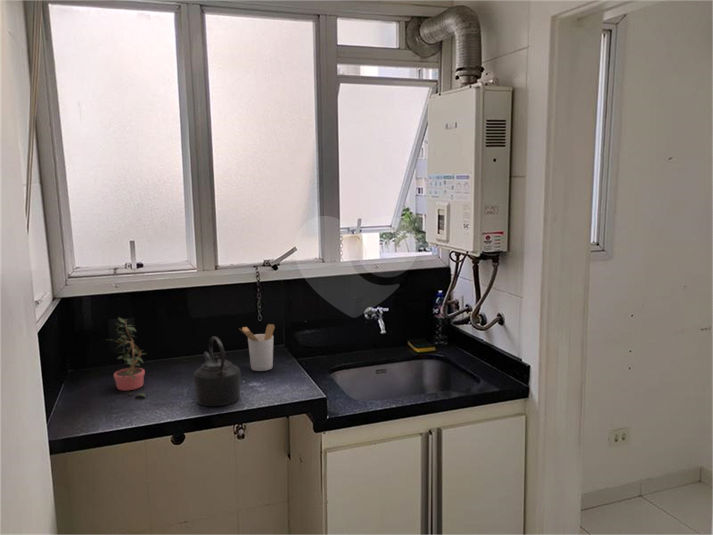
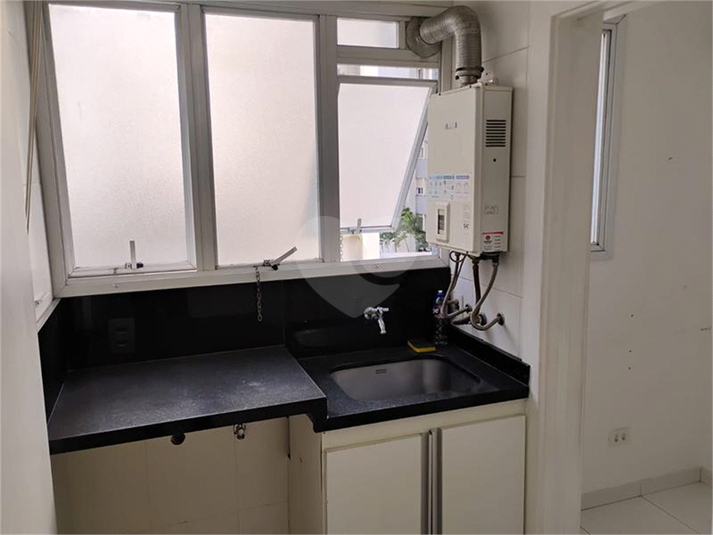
- potted plant [107,316,147,398]
- kettle [192,335,242,407]
- utensil holder [238,323,276,372]
